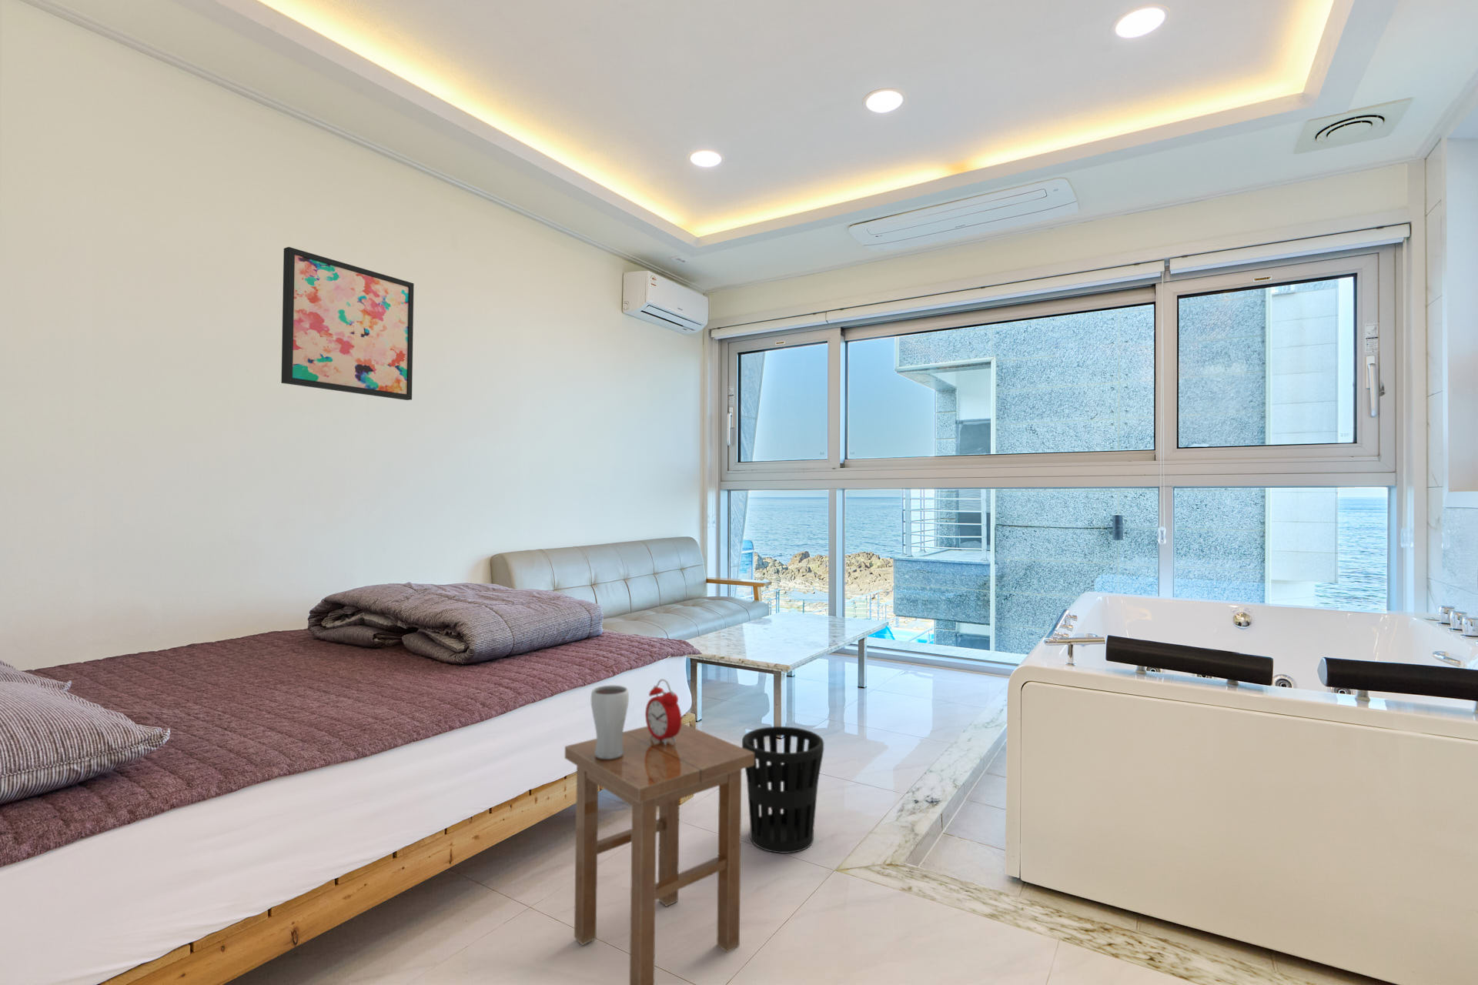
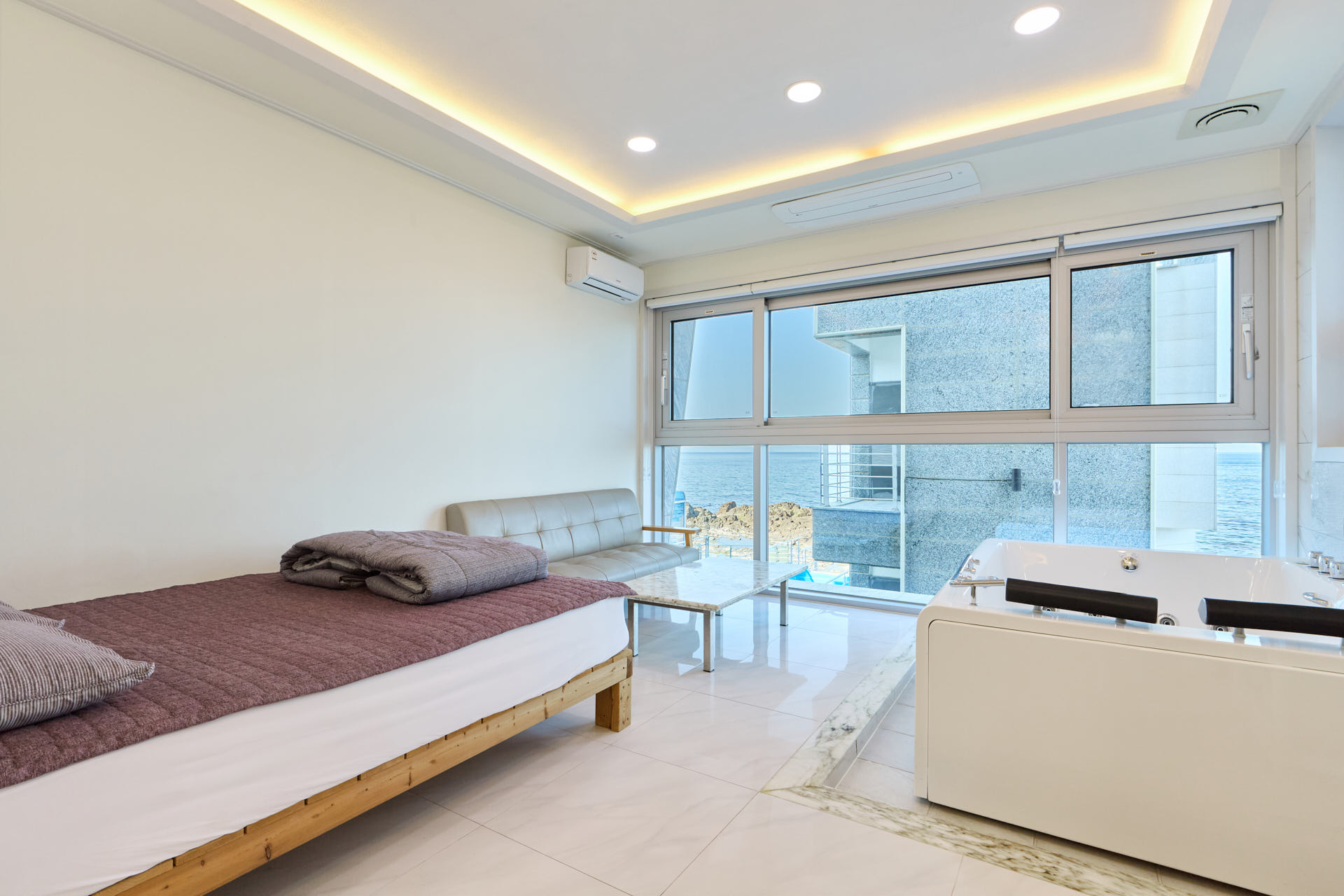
- alarm clock [644,678,682,745]
- drinking glass [591,685,630,760]
- stool [564,722,754,985]
- wall art [280,246,415,401]
- wastebasket [741,726,825,854]
